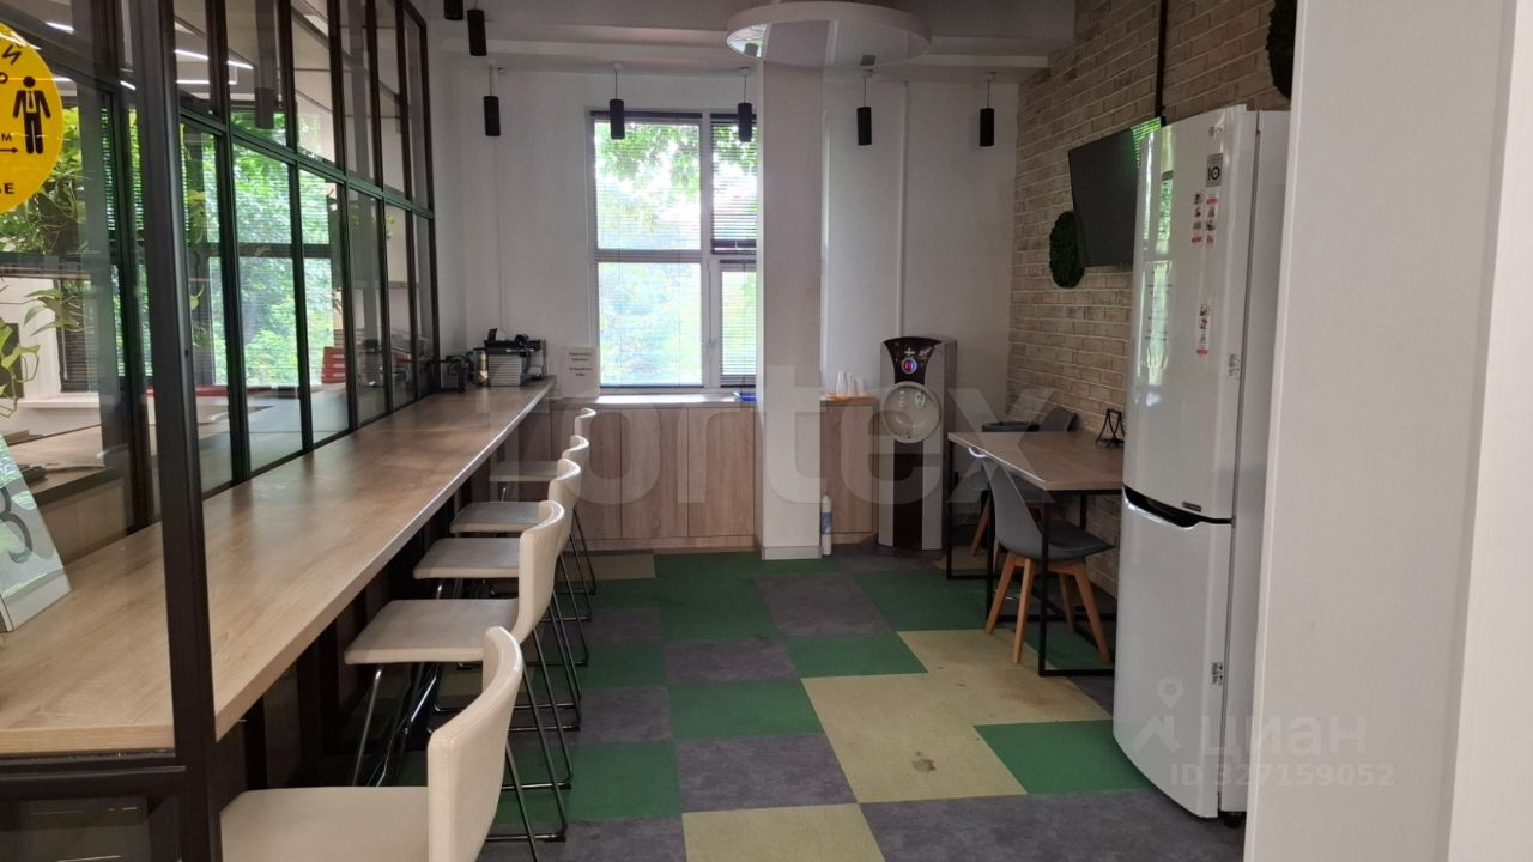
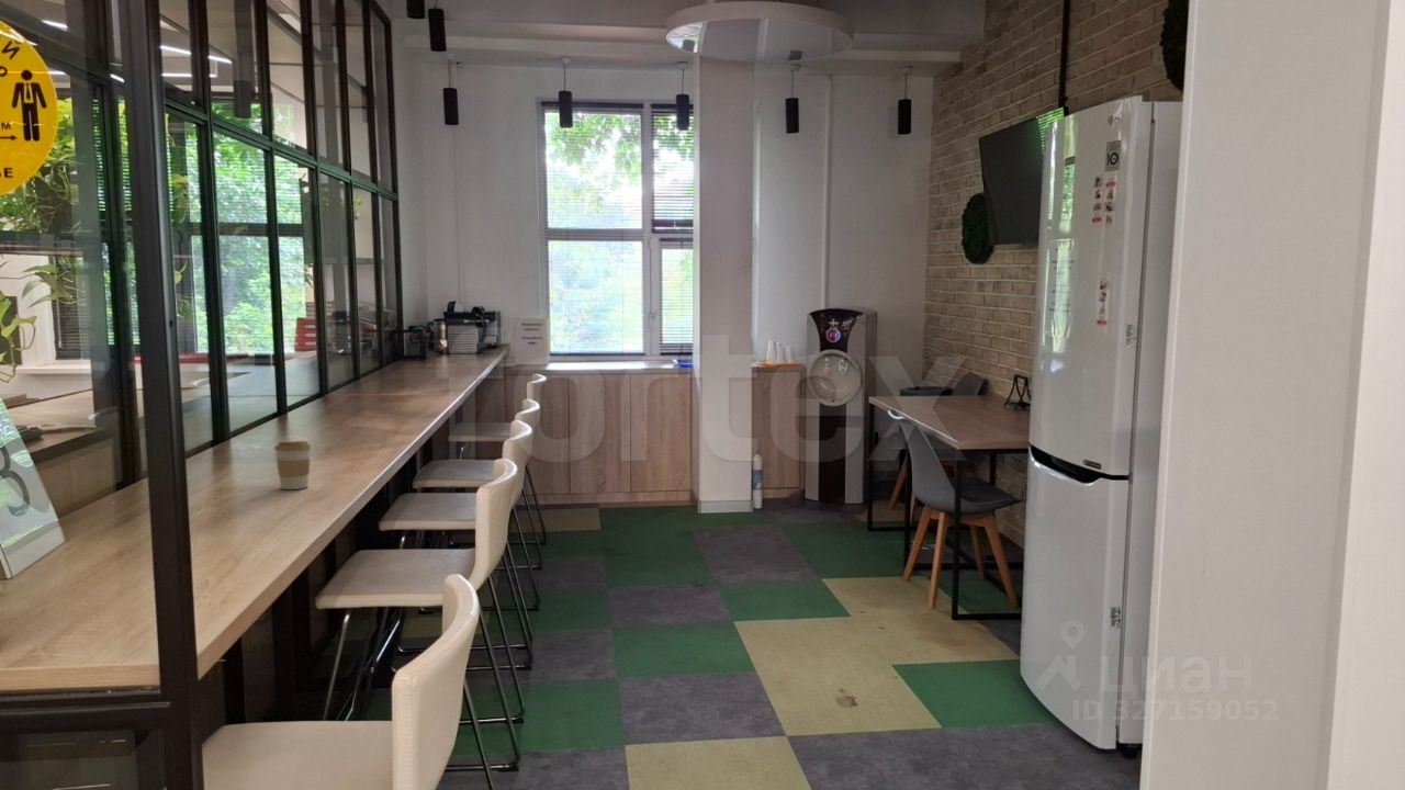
+ coffee cup [273,440,313,490]
